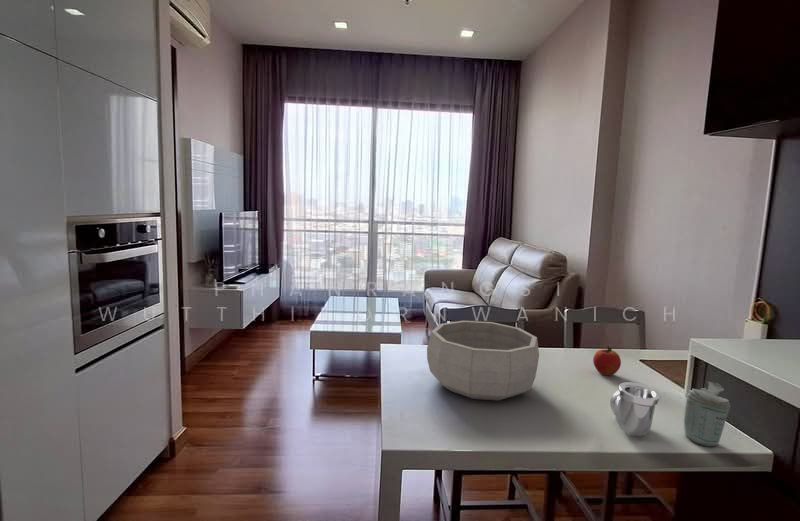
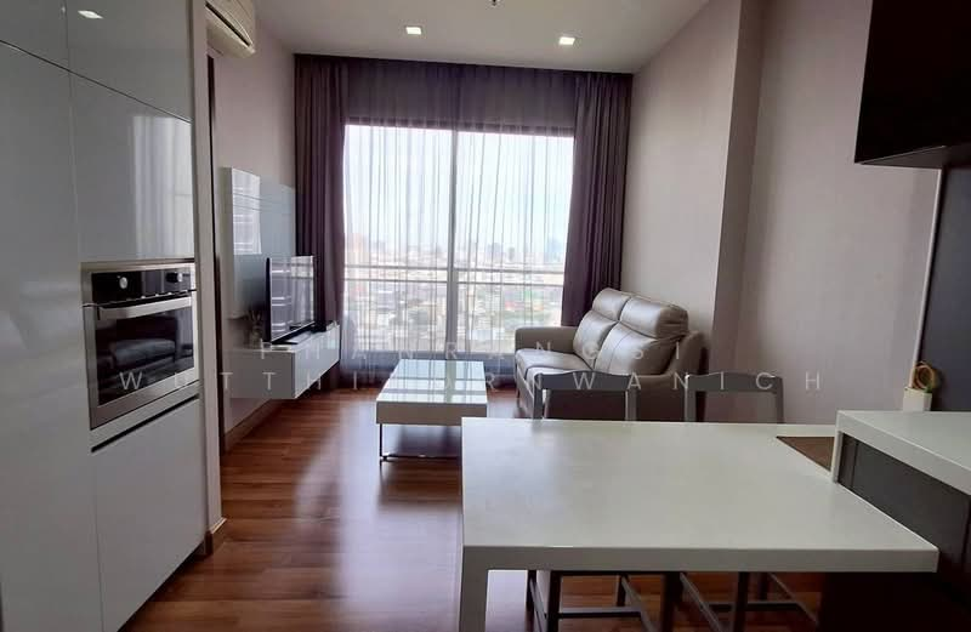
- pipe fitting [609,381,661,437]
- crushed soda can [683,380,731,448]
- apple [592,345,622,377]
- decorative bowl [426,320,540,401]
